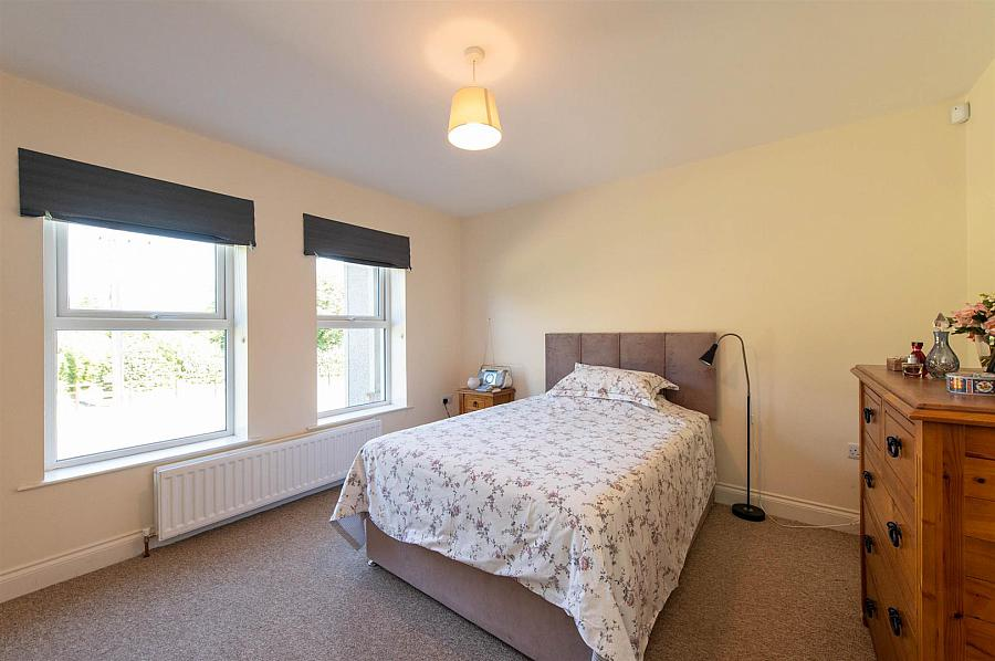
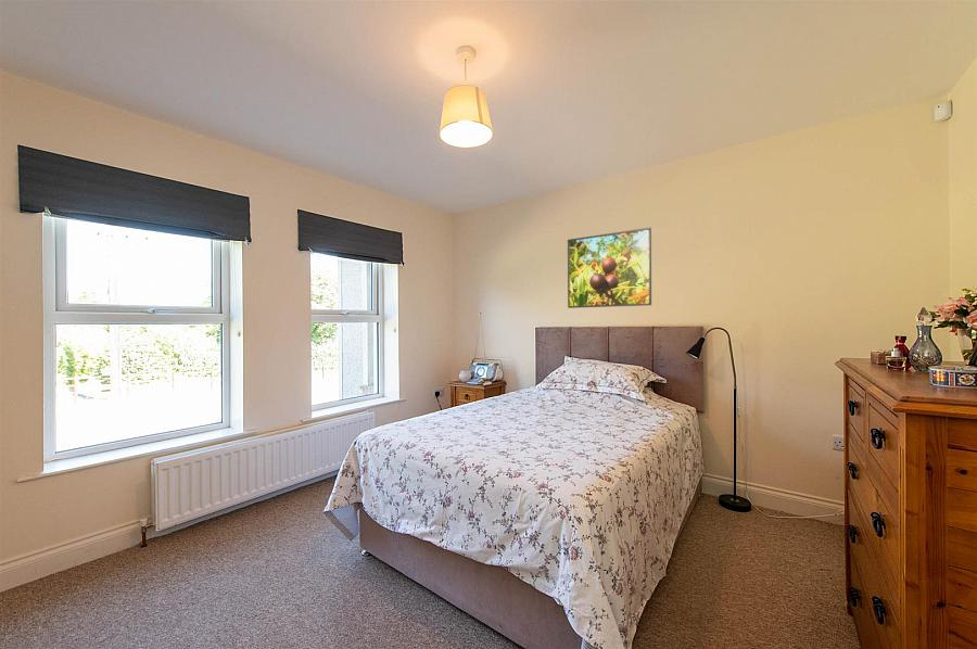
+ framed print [567,227,652,309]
